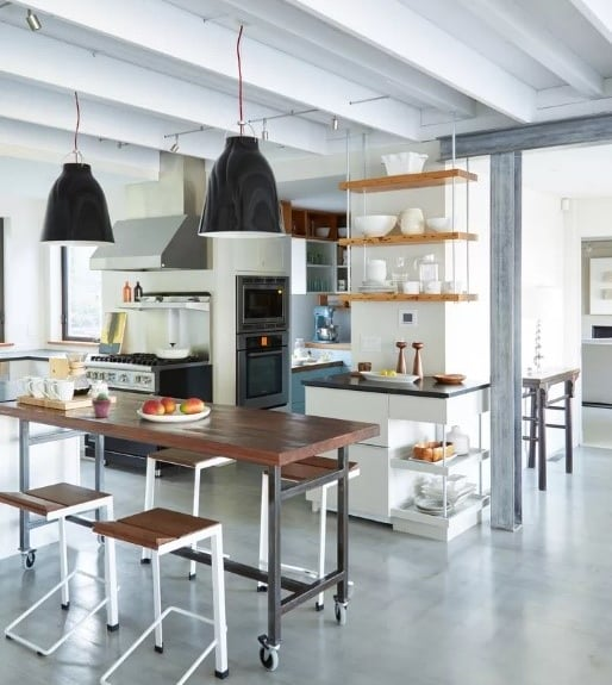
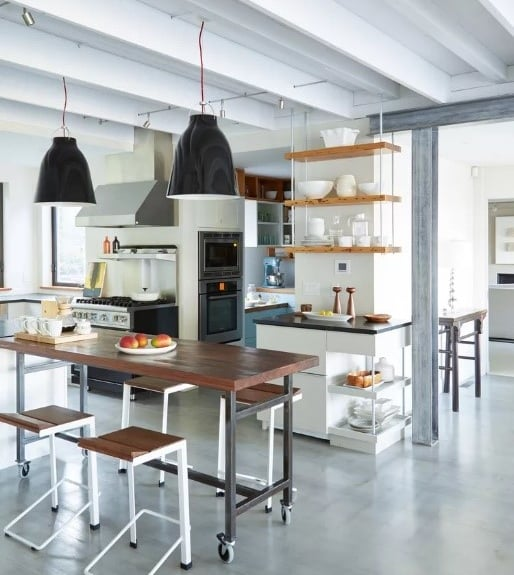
- potted succulent [90,391,112,419]
